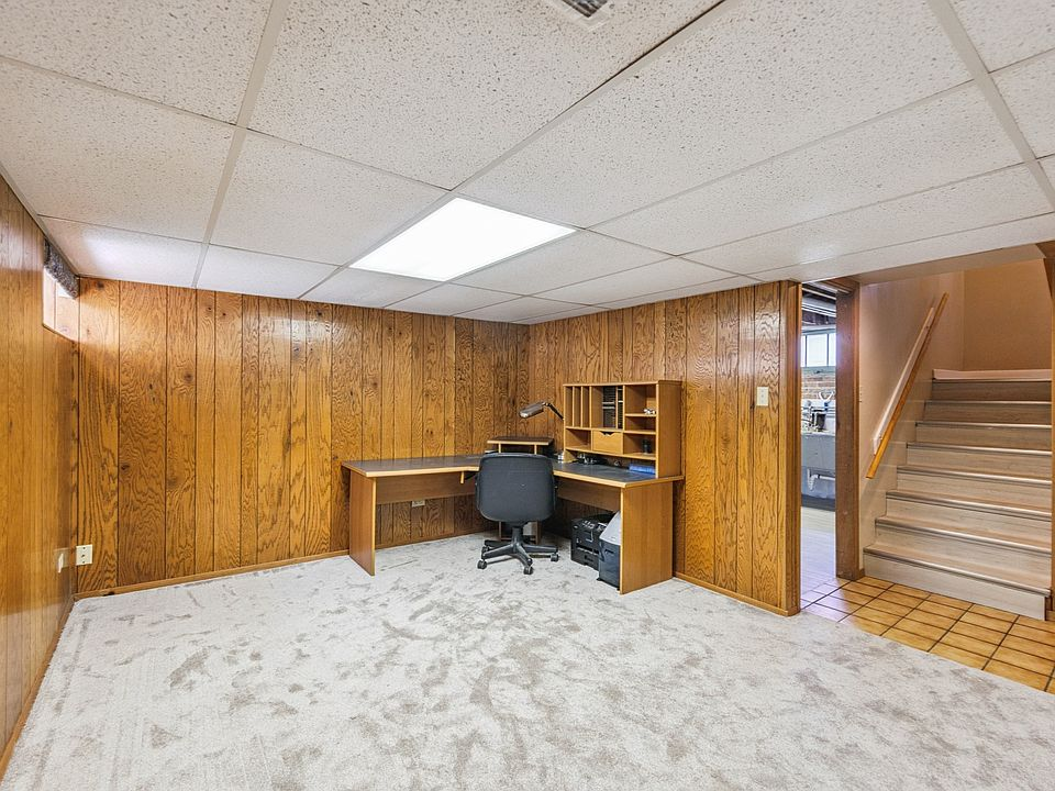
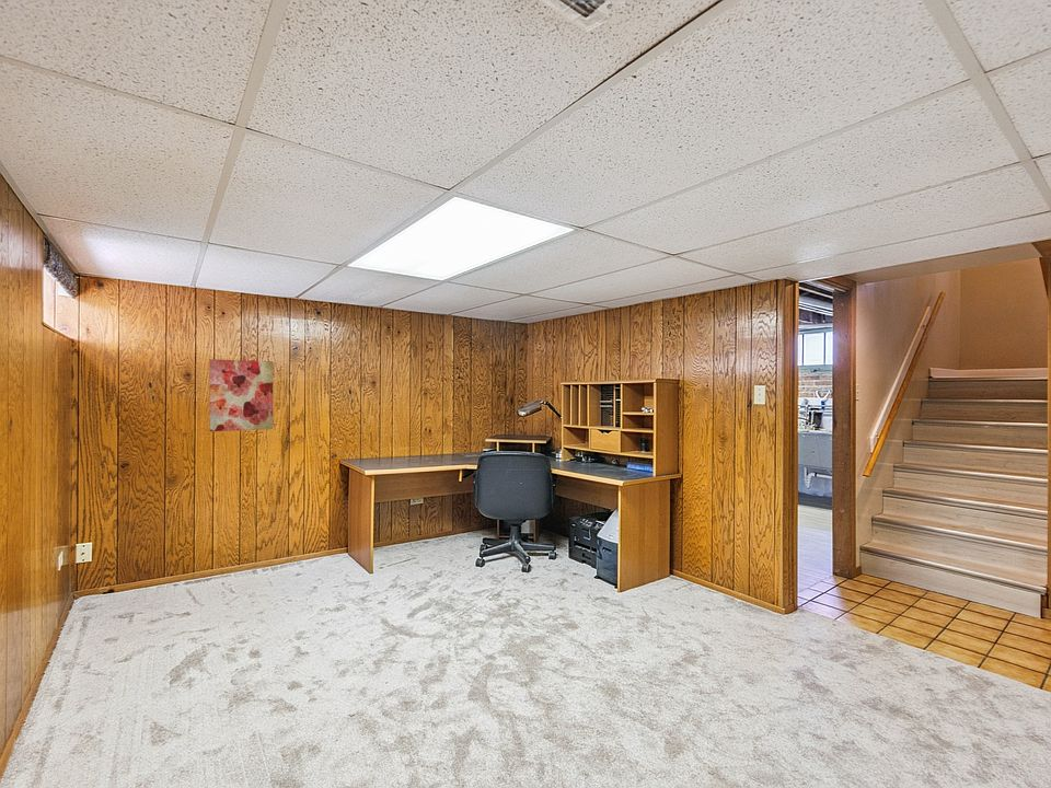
+ wall art [208,358,274,432]
